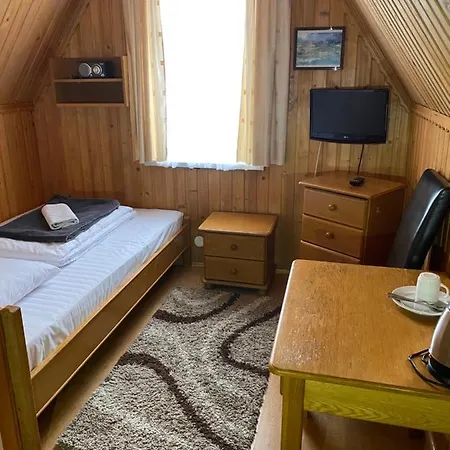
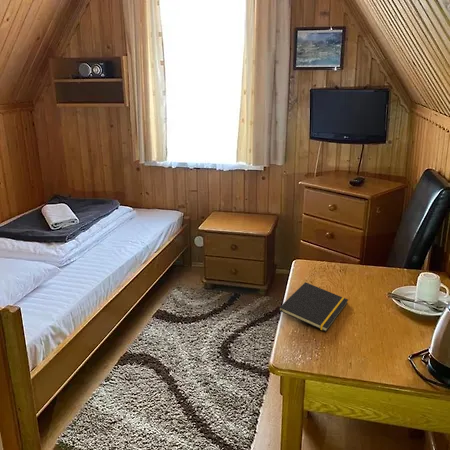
+ notepad [278,281,349,333]
